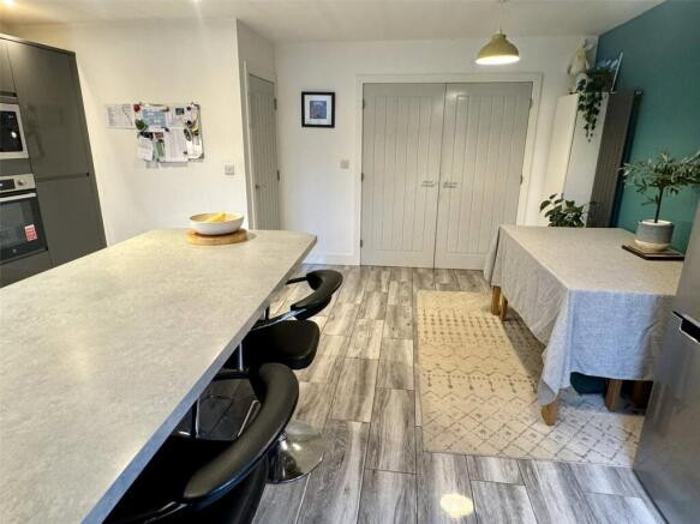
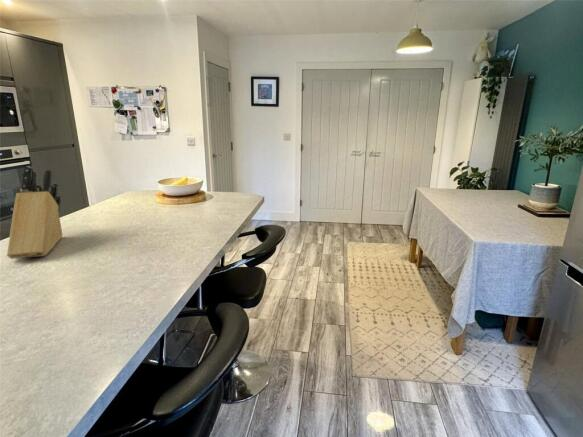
+ knife block [6,165,64,260]
